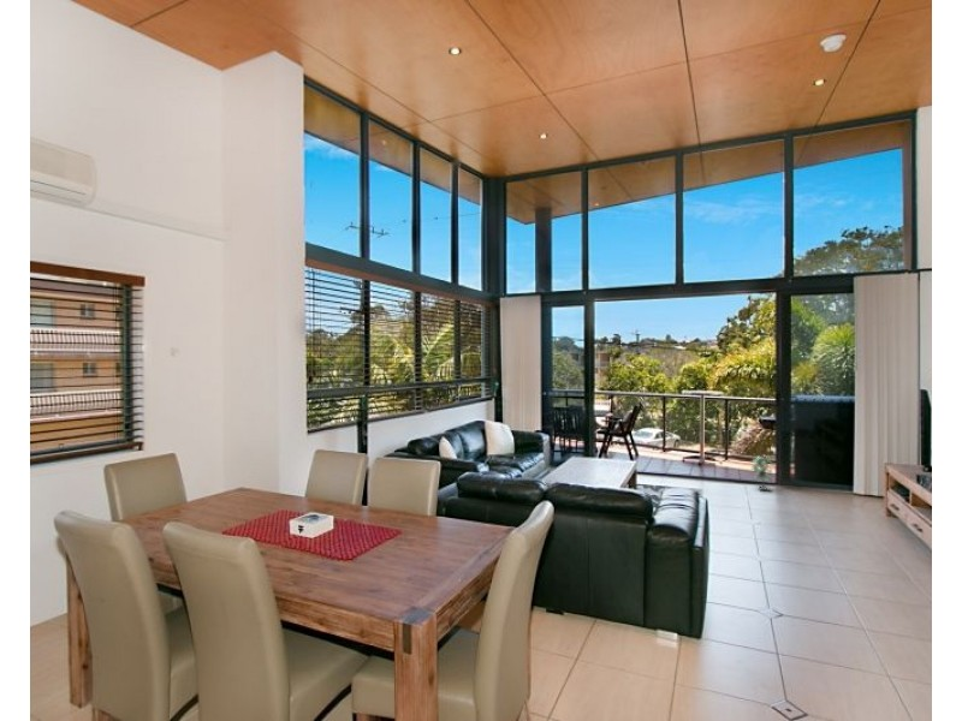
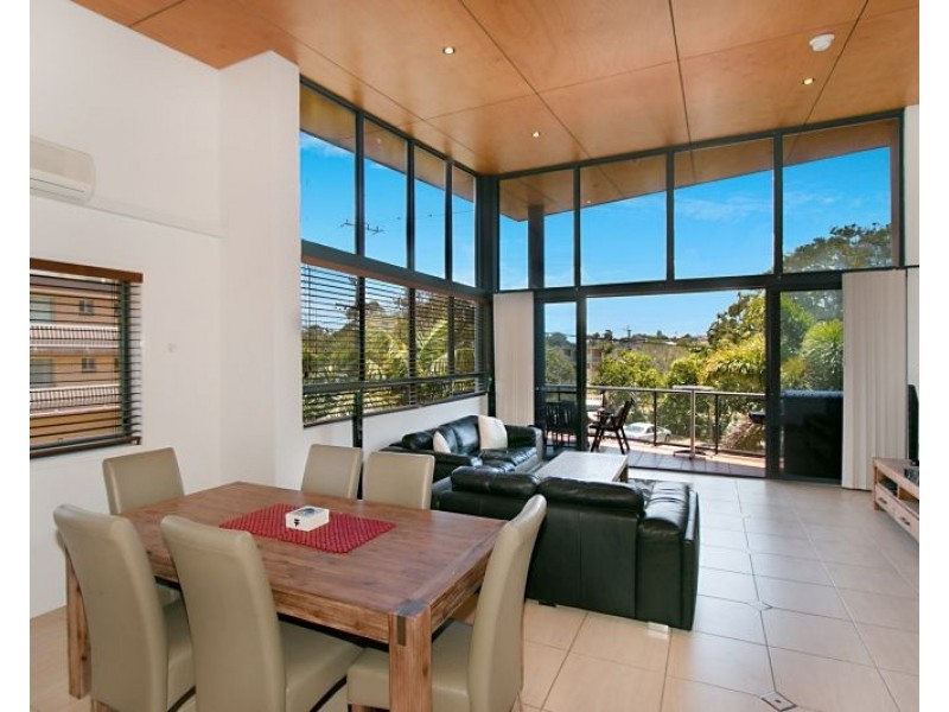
- potted plant [750,454,777,491]
